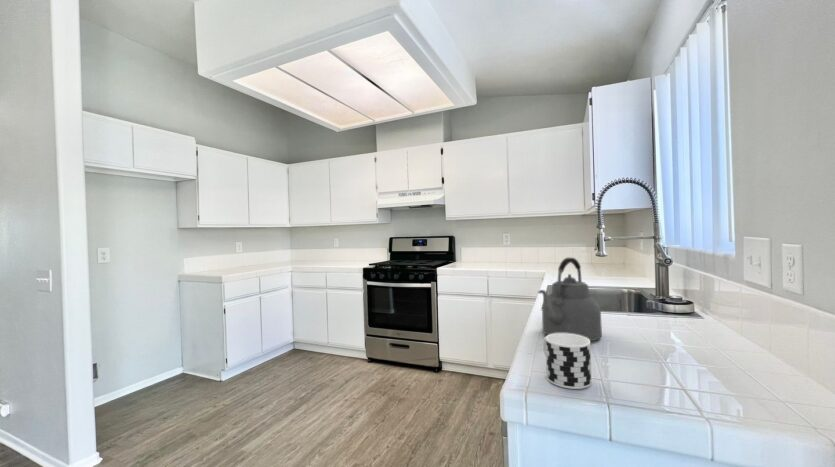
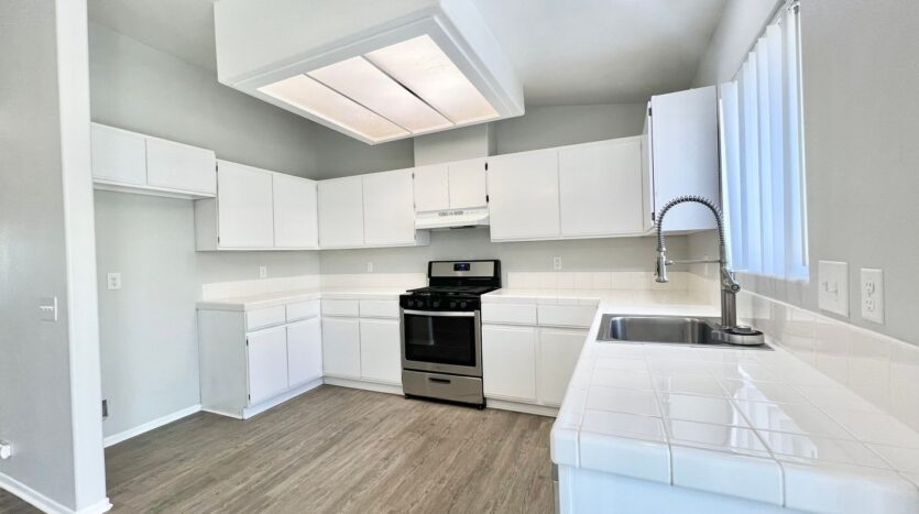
- kettle [537,257,603,342]
- cup [542,333,592,390]
